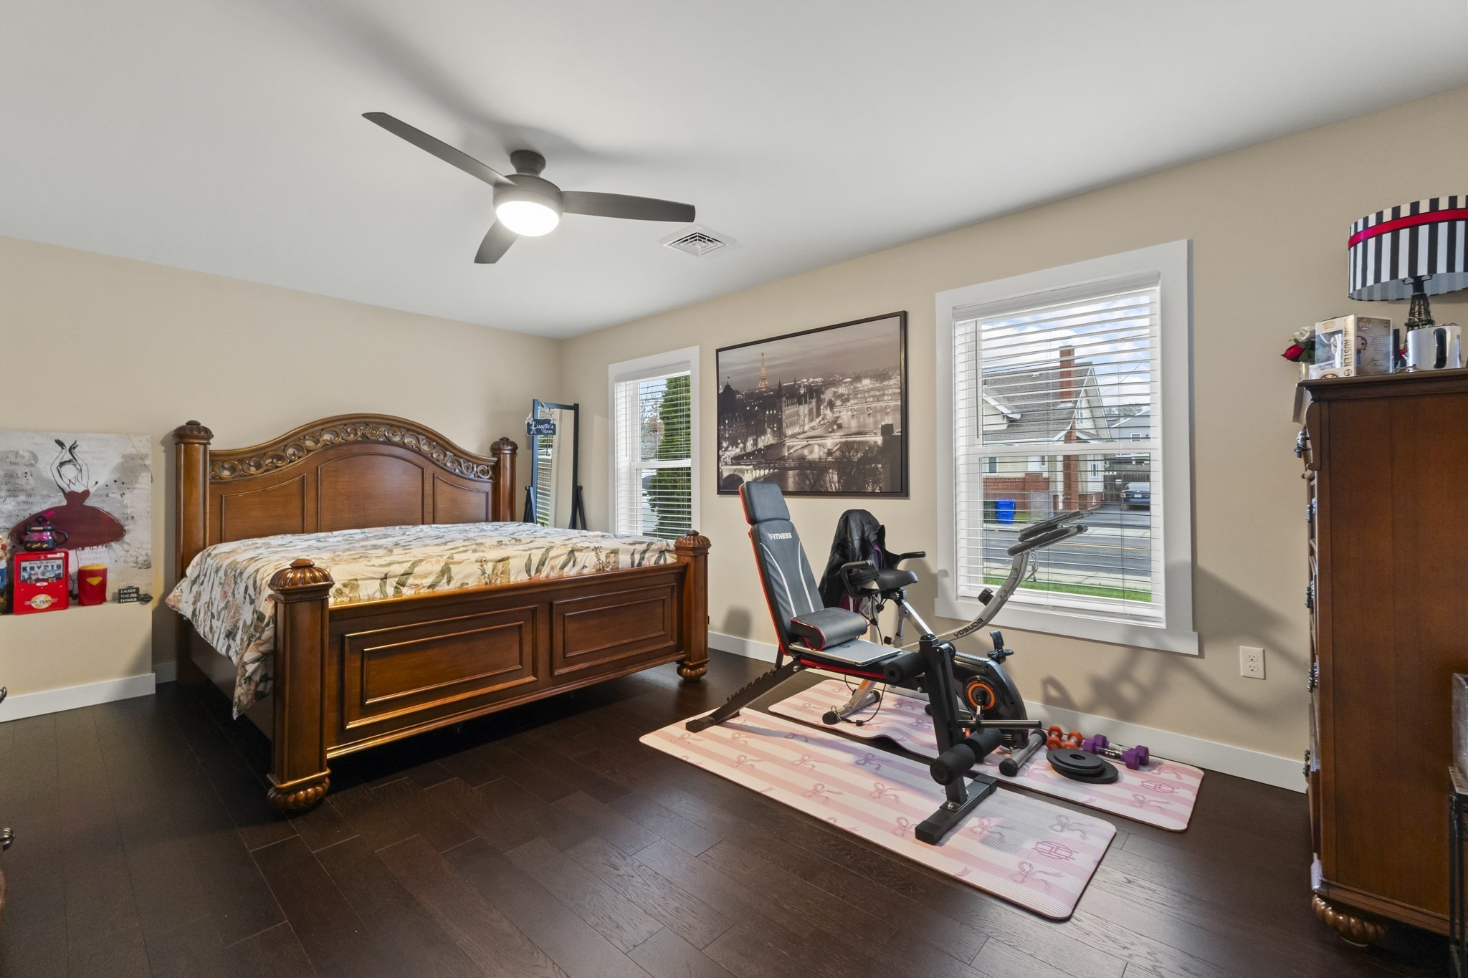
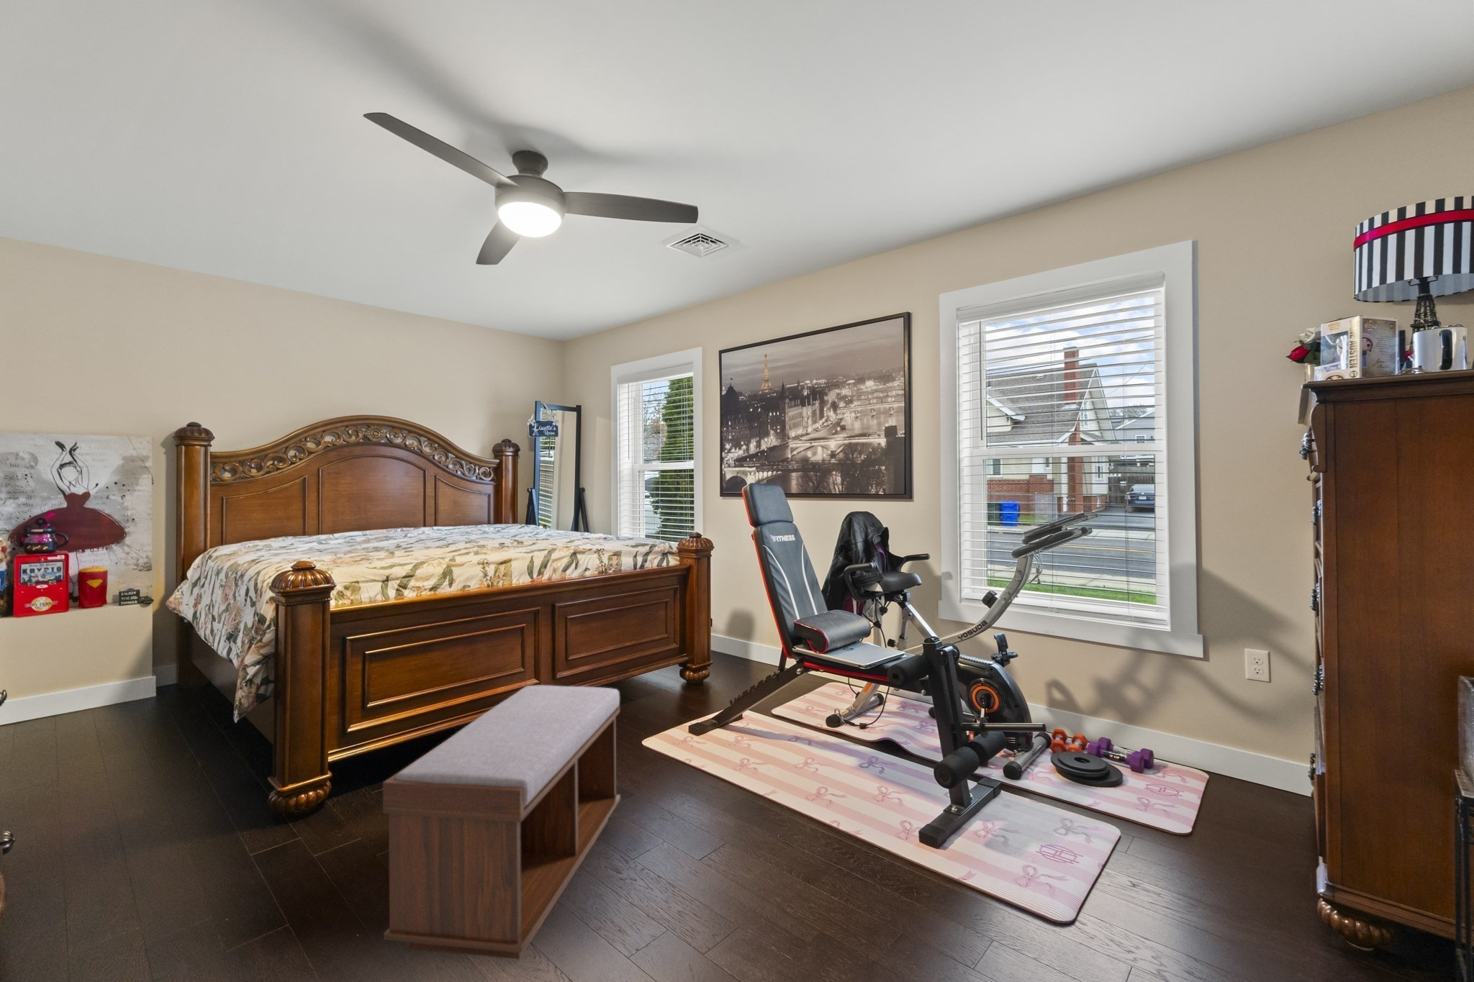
+ bench [382,684,621,960]
